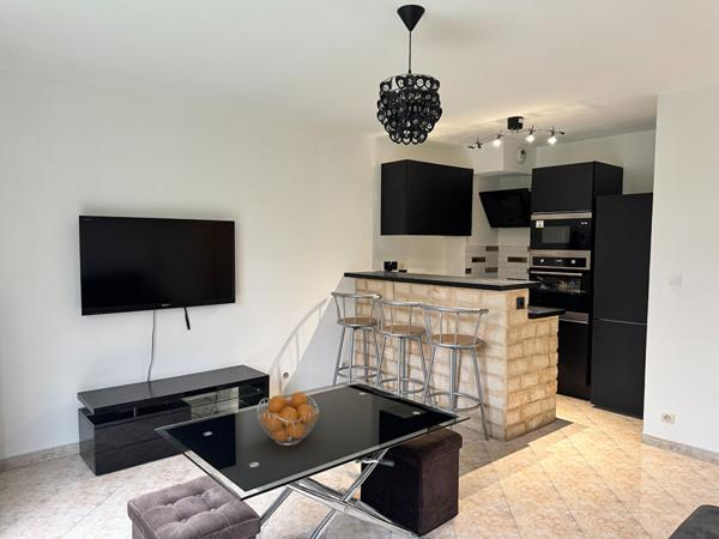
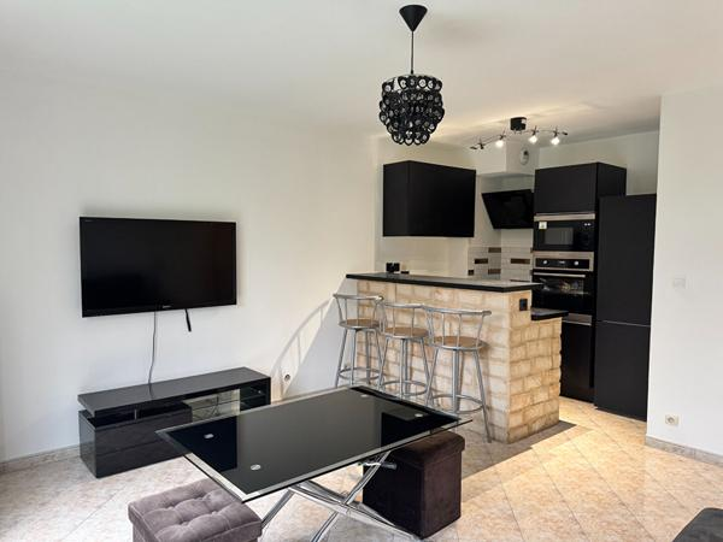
- fruit basket [256,390,320,447]
